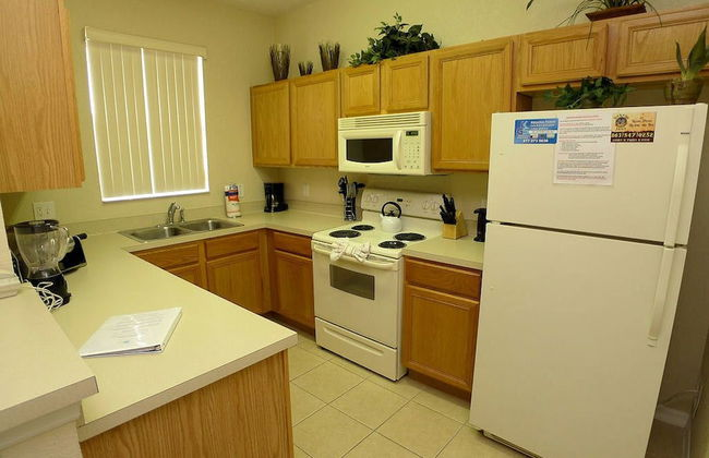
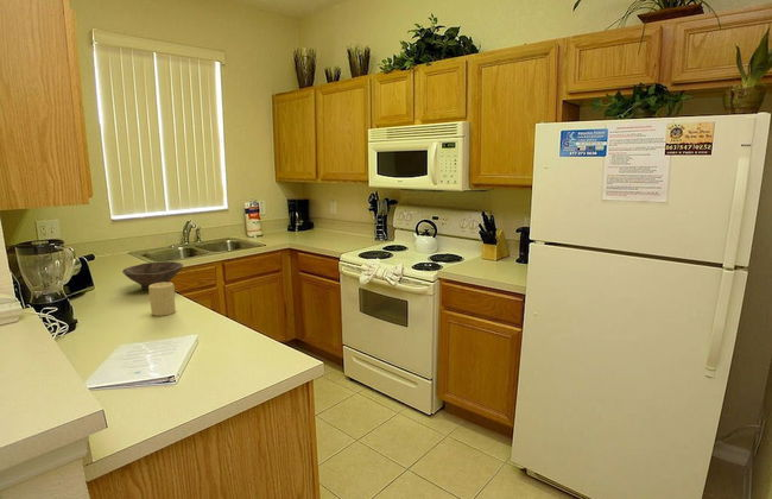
+ candle [147,282,177,317]
+ bowl [121,260,184,291]
